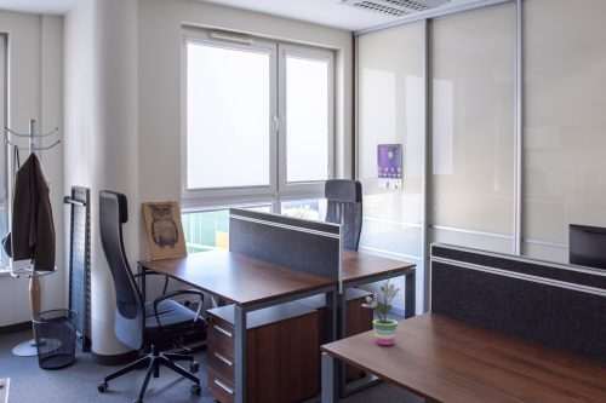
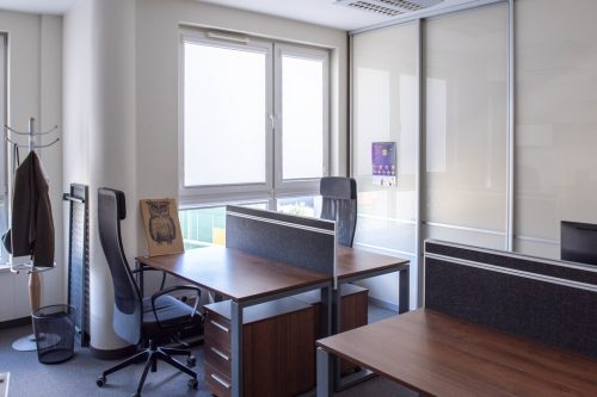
- potted plant [360,270,402,346]
